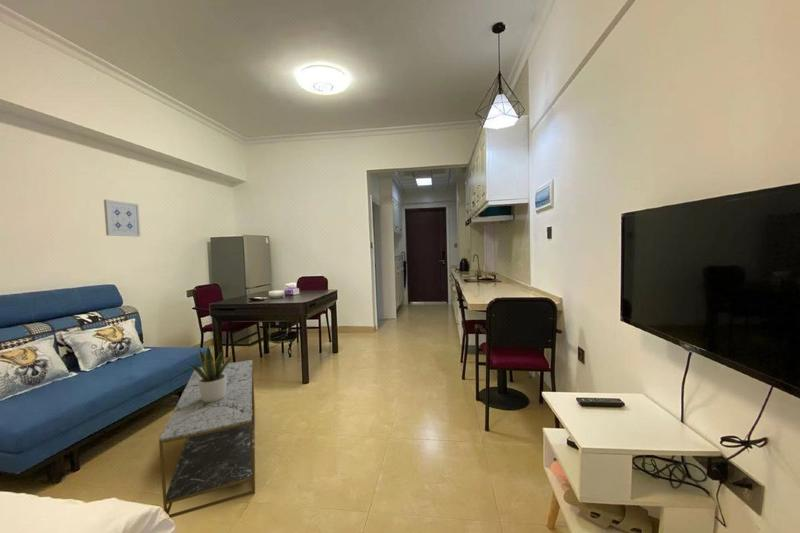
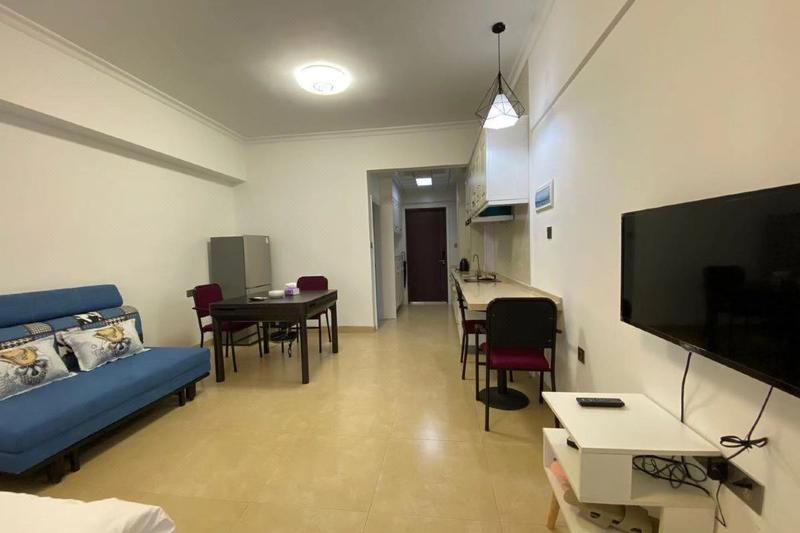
- wall art [103,199,142,238]
- potted plant [188,345,235,402]
- coffee table [158,359,256,519]
